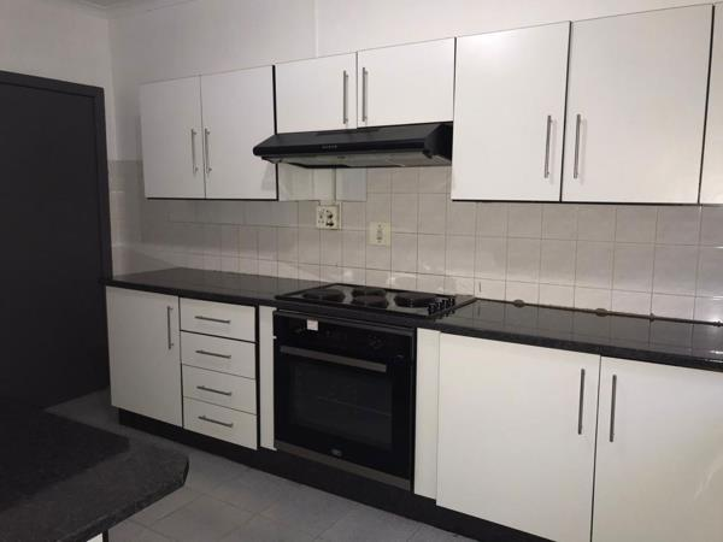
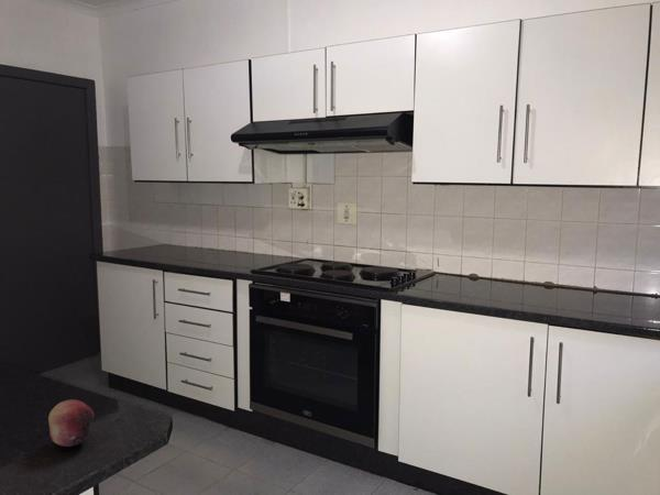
+ fruit [47,398,96,448]
